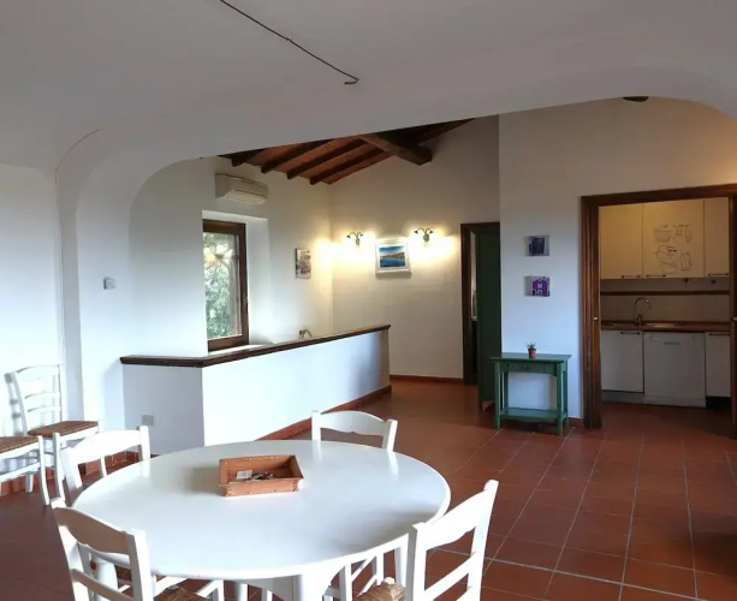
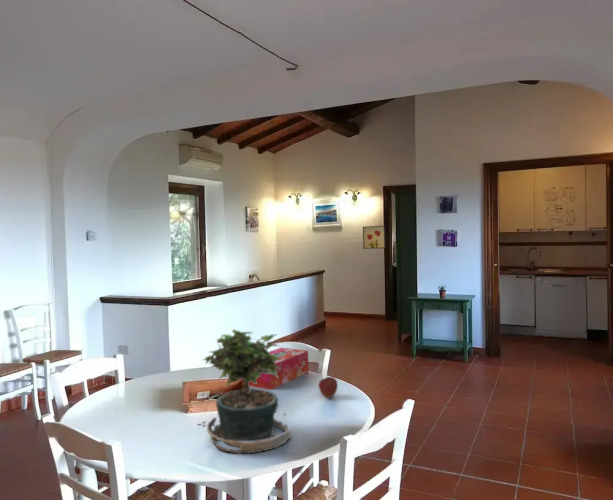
+ wall art [362,225,386,250]
+ potted plant [197,328,292,455]
+ tissue box [249,347,310,391]
+ fruit [318,376,339,399]
